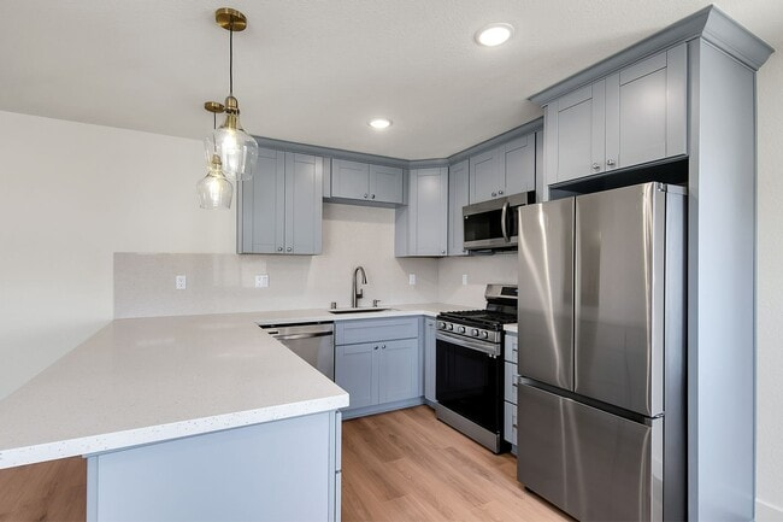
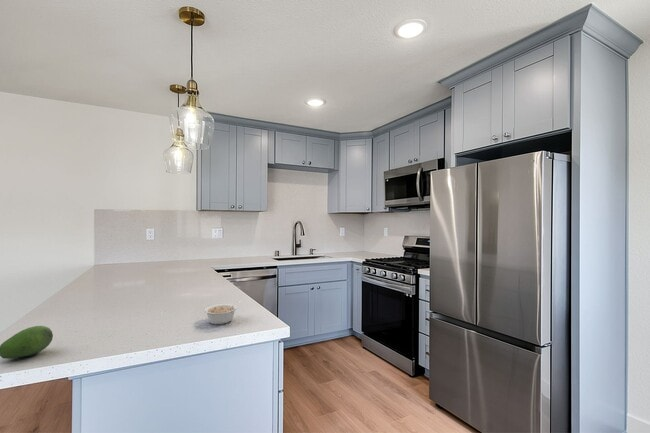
+ fruit [0,325,54,360]
+ legume [203,300,242,325]
